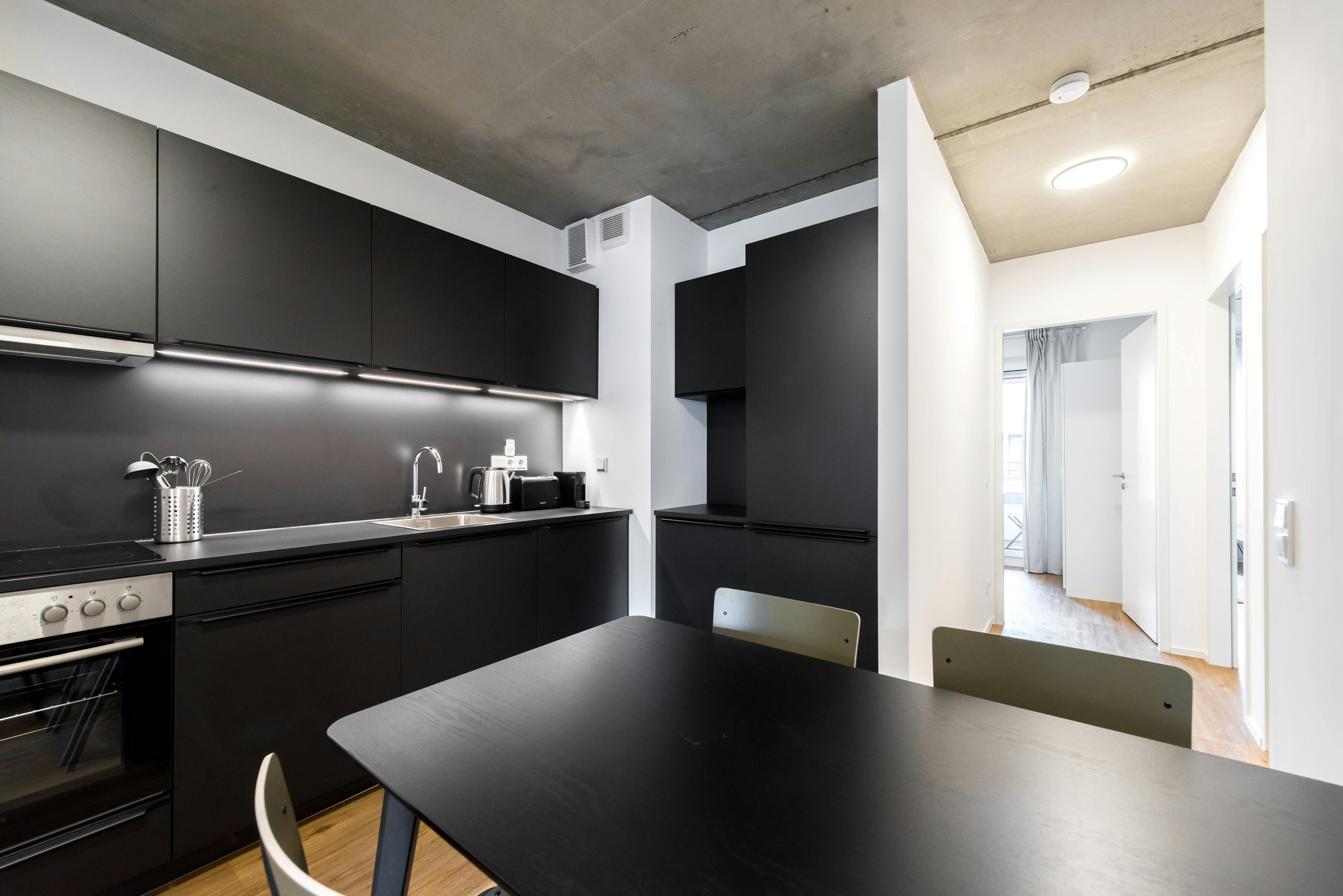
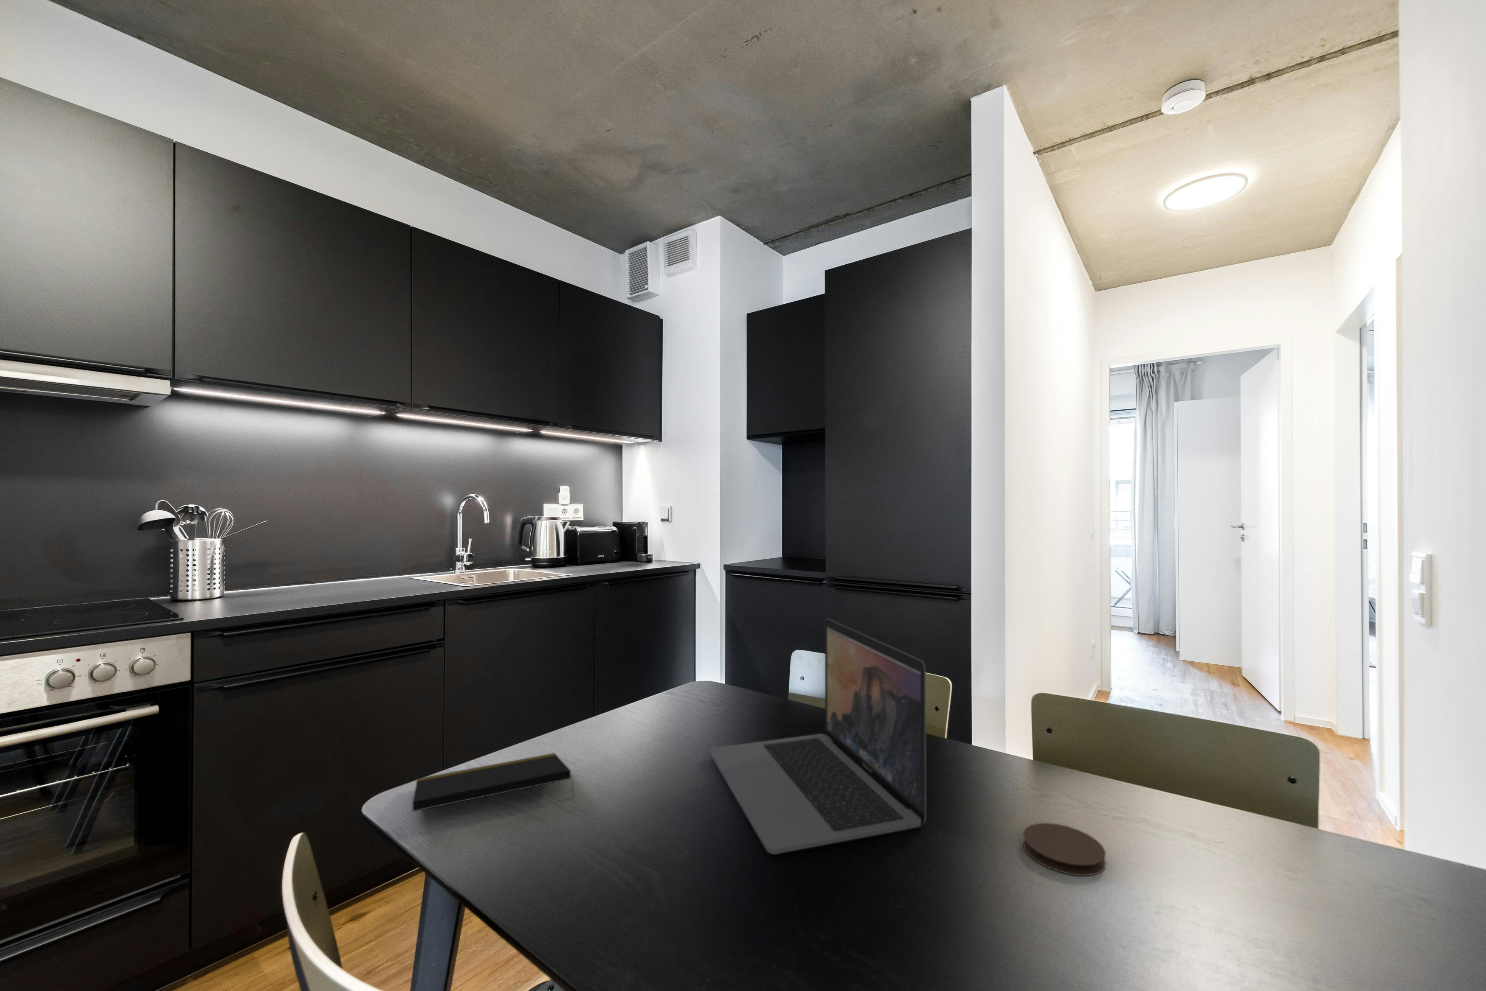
+ coaster [1022,823,1106,876]
+ laptop [709,618,927,854]
+ notepad [412,752,575,812]
